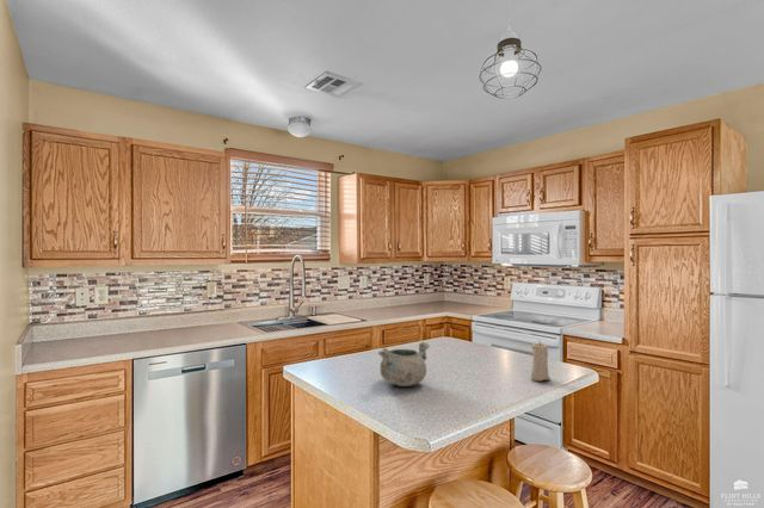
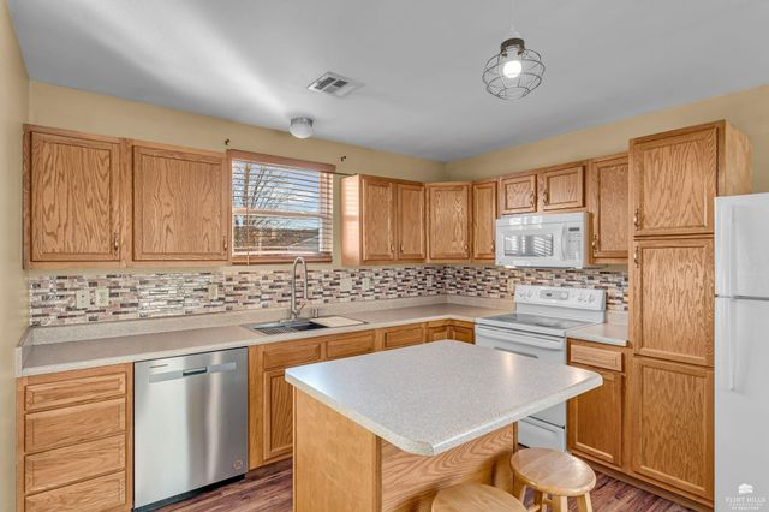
- candle [530,339,552,382]
- decorative bowl [377,341,431,388]
